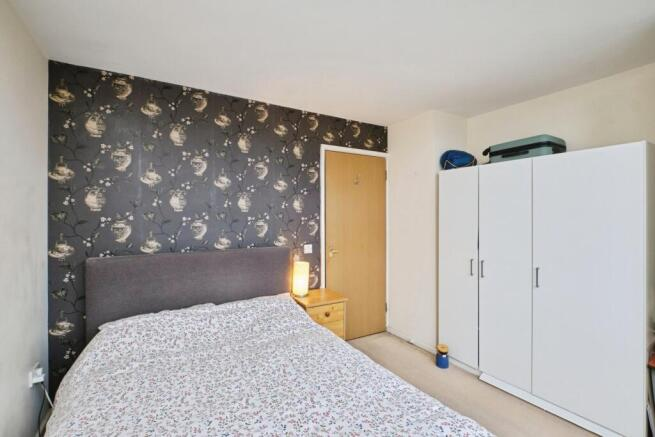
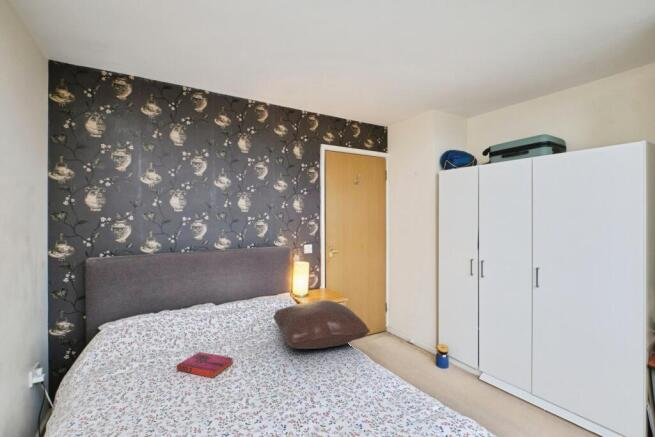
+ hardback book [175,351,234,379]
+ pillow [272,300,371,350]
